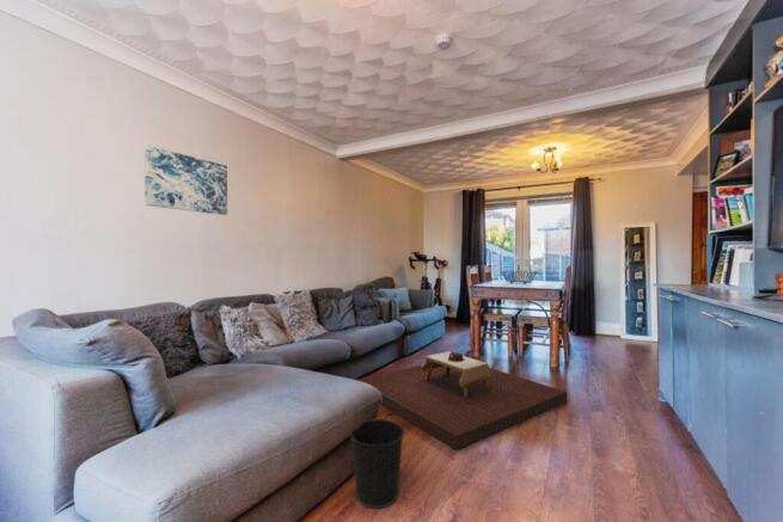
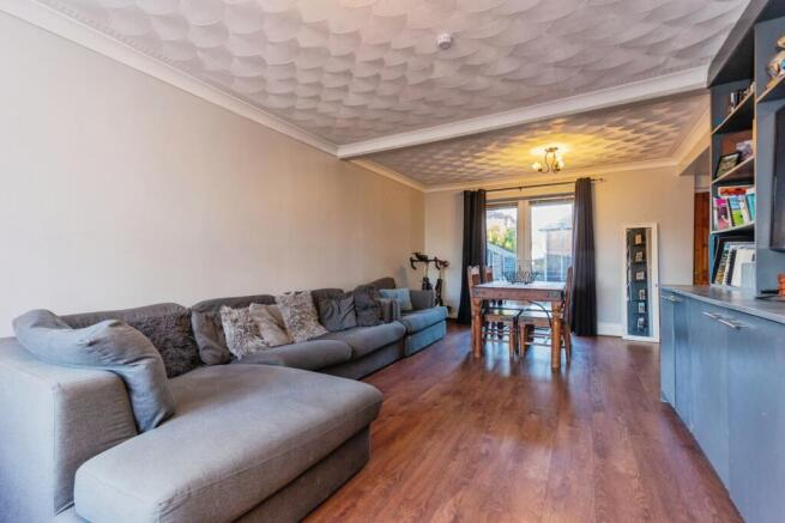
- coffee table [357,350,568,452]
- wall art [143,145,228,216]
- wastebasket [349,418,405,510]
